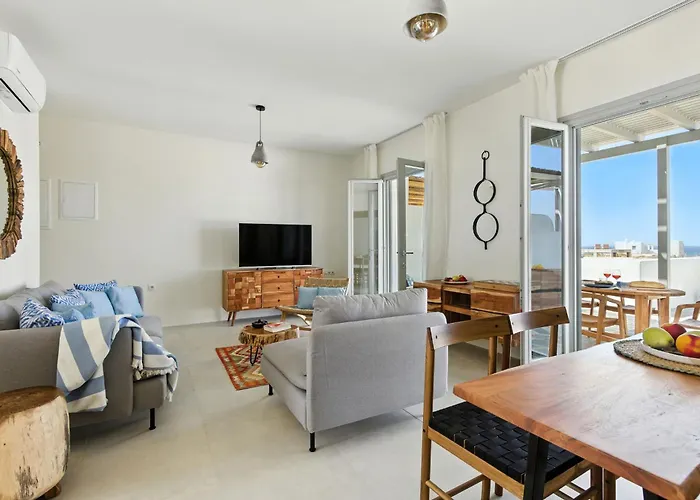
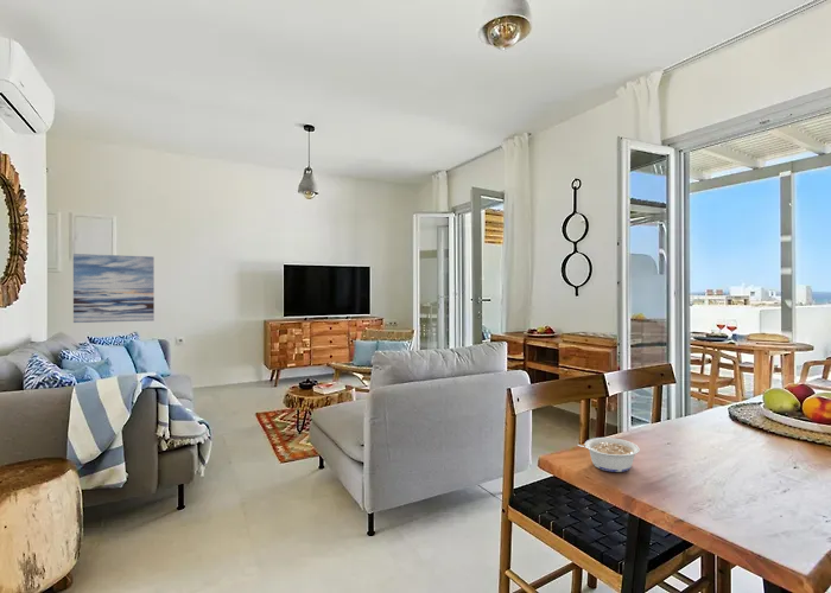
+ legume [576,436,641,473]
+ wall art [72,253,156,324]
